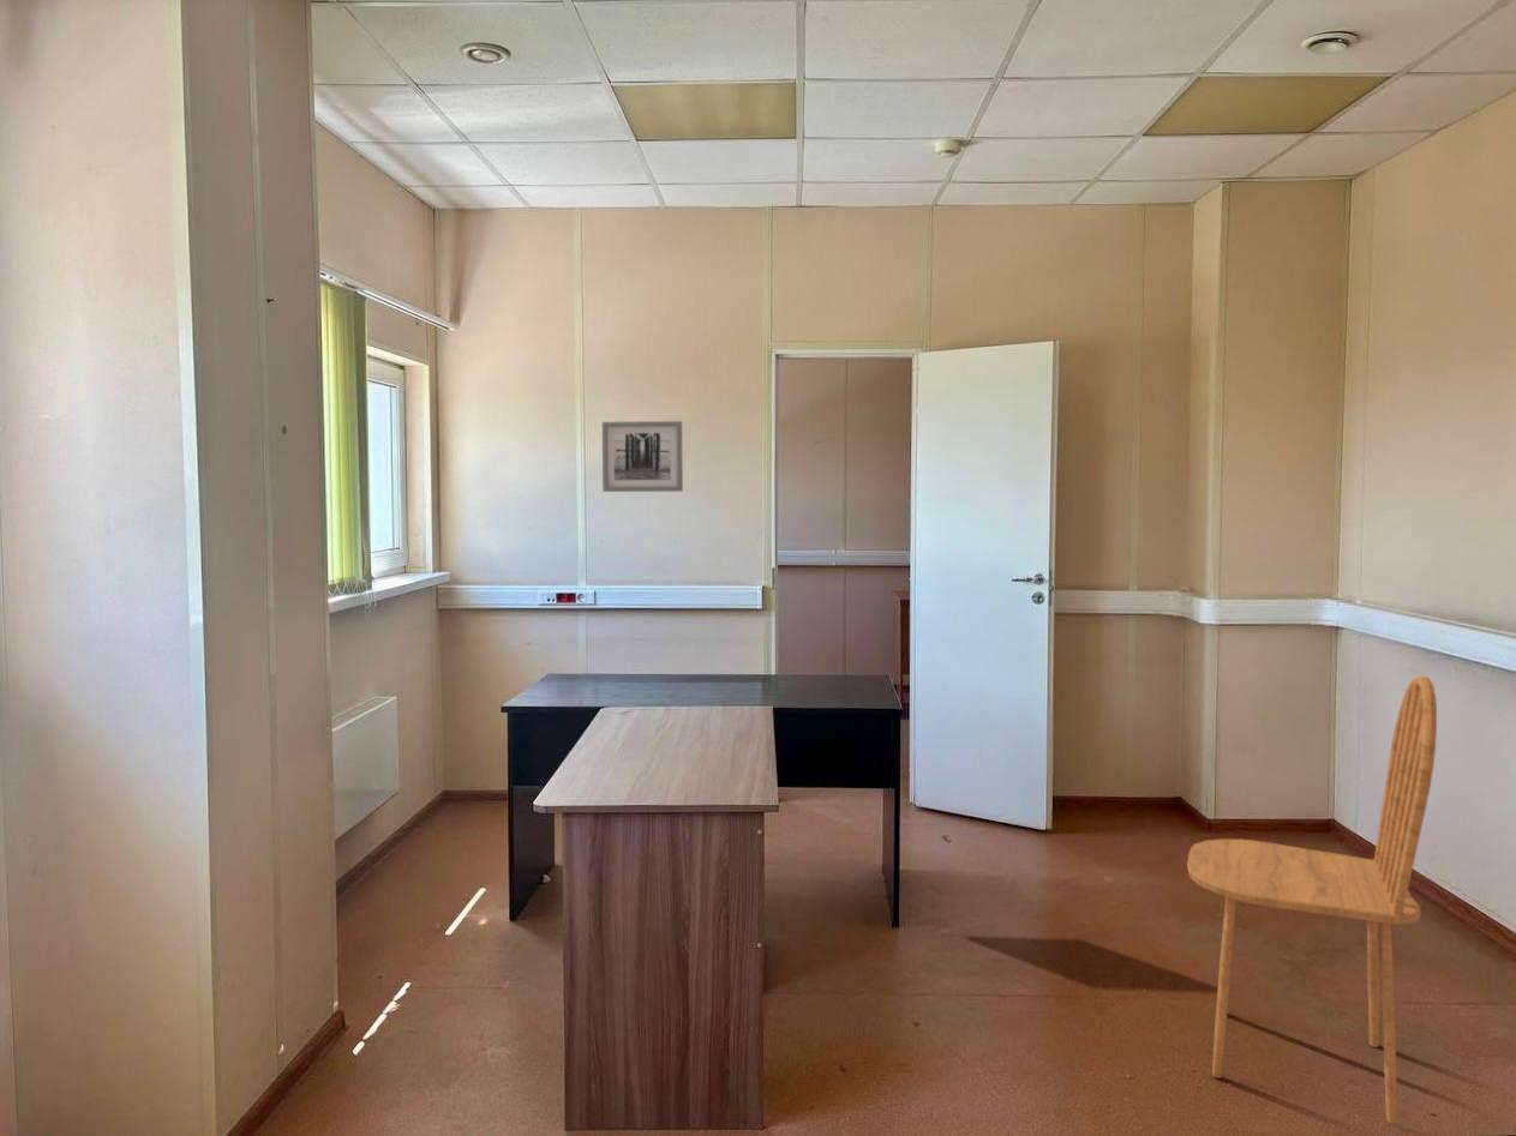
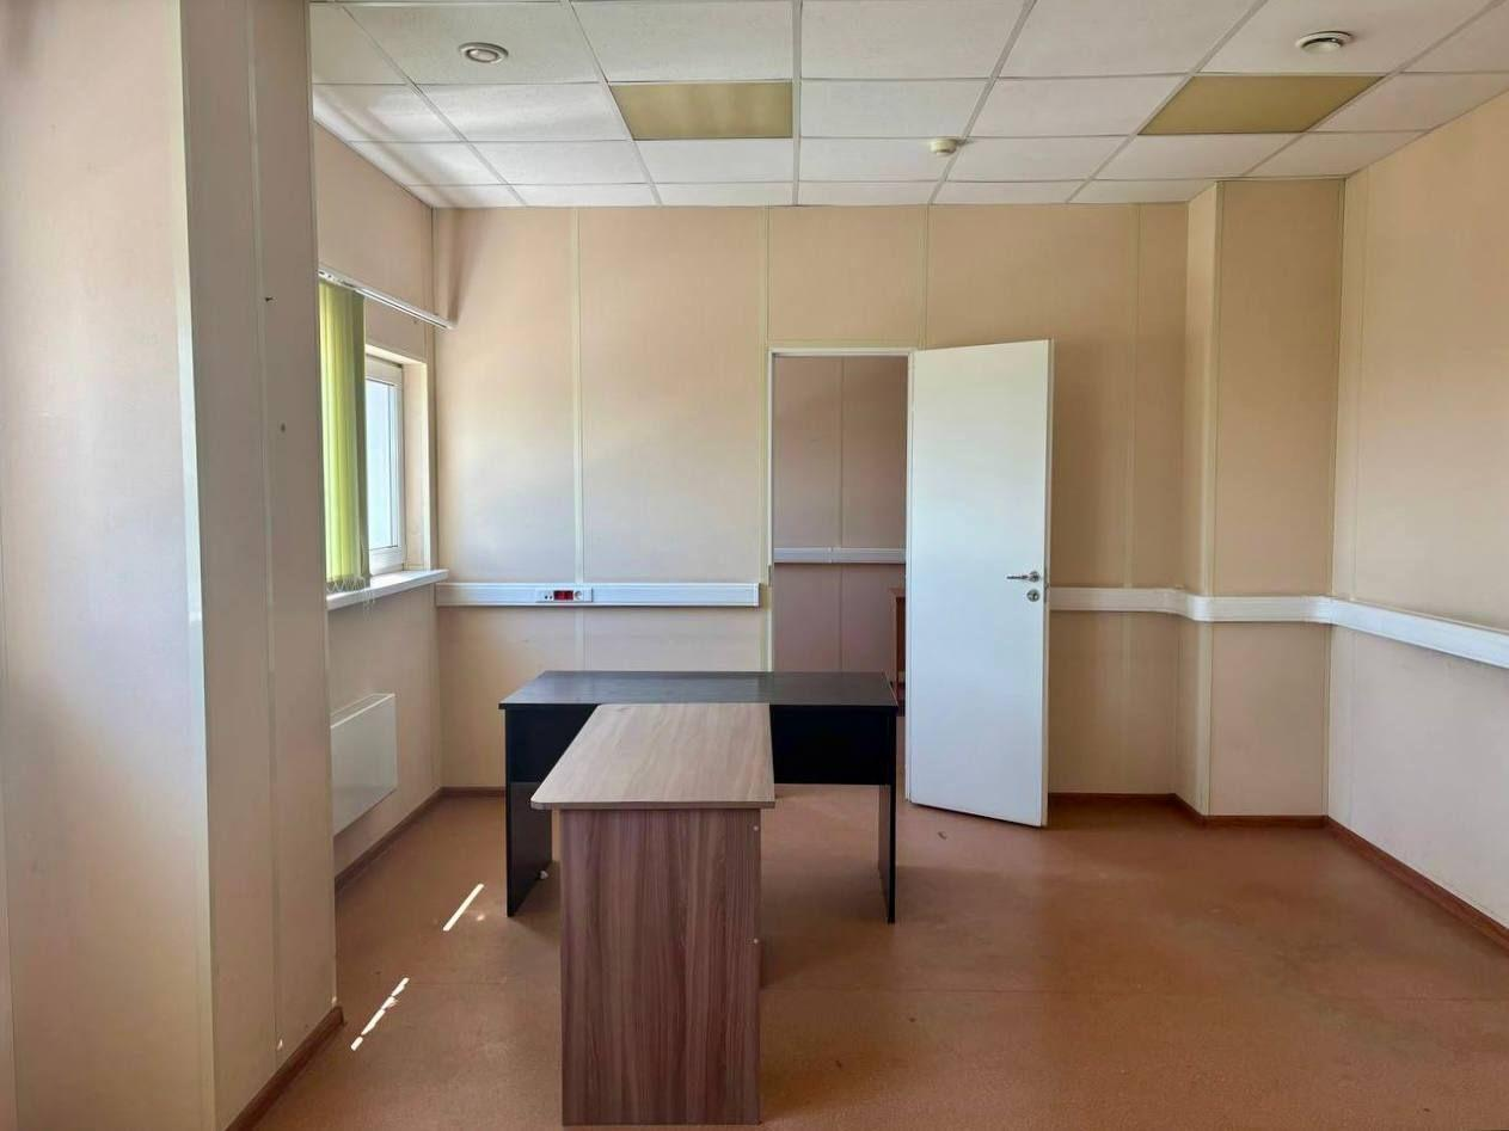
- chair [1186,674,1438,1125]
- wall art [601,420,684,493]
